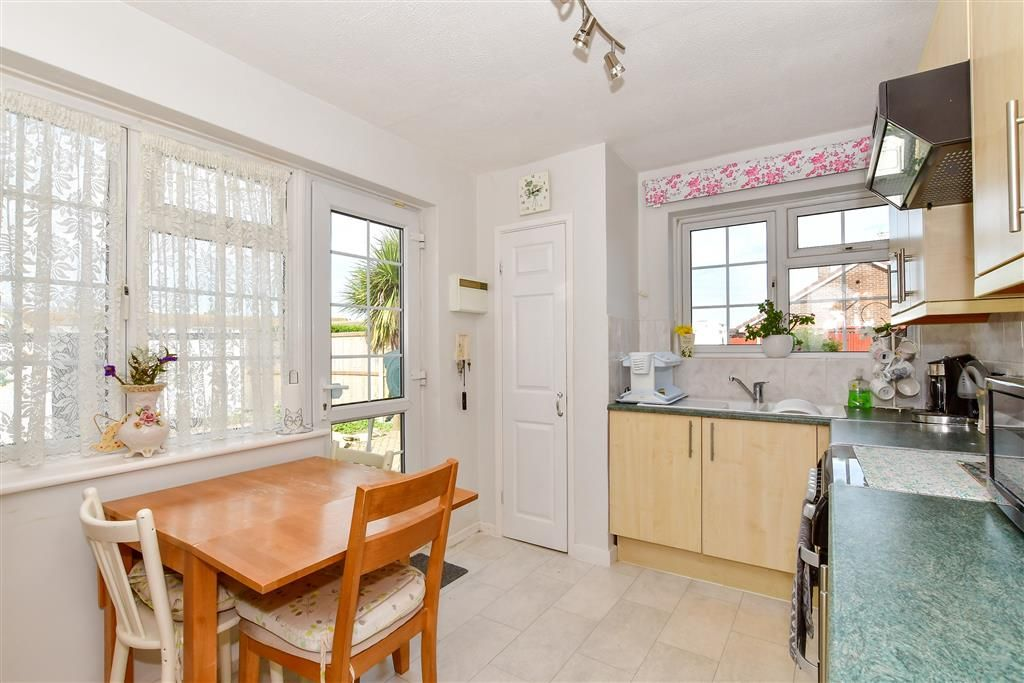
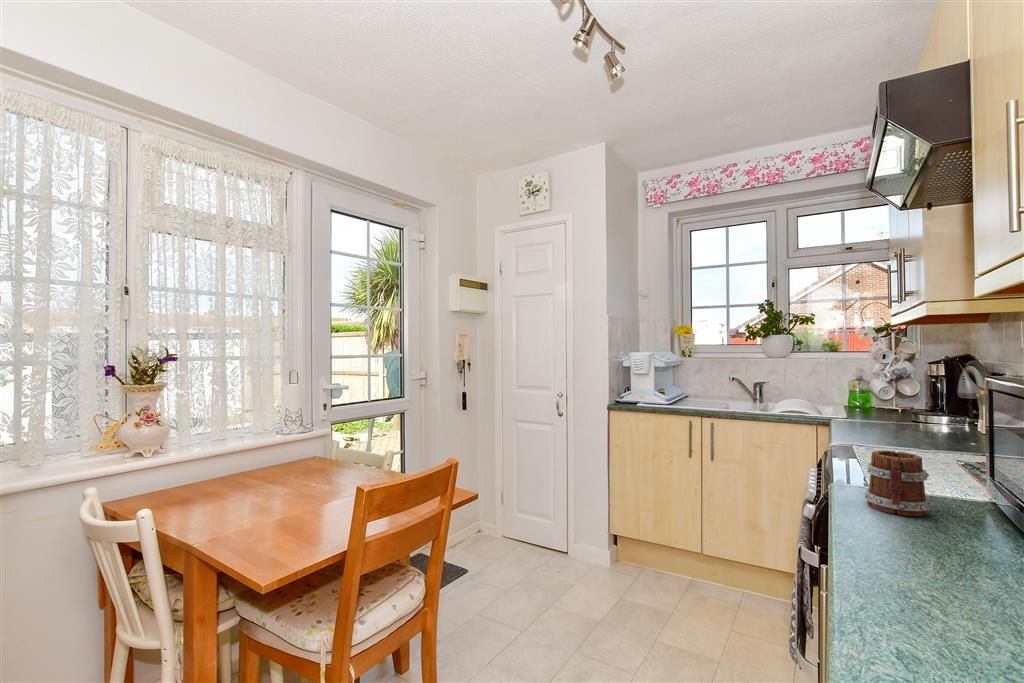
+ mug [863,449,934,517]
